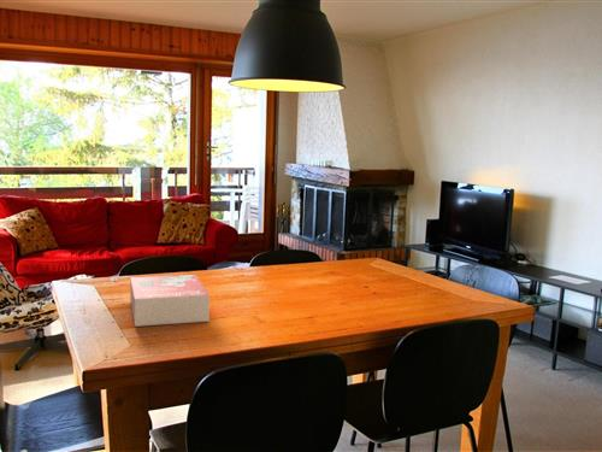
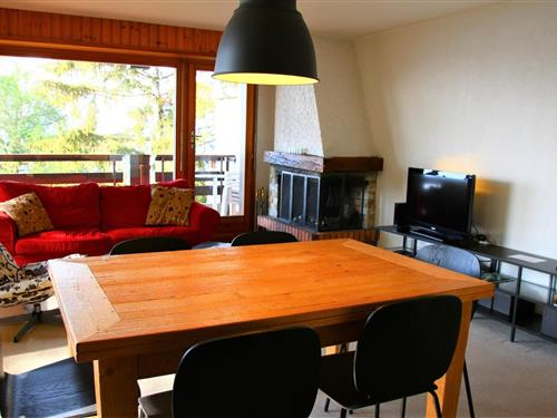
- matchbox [129,274,211,328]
